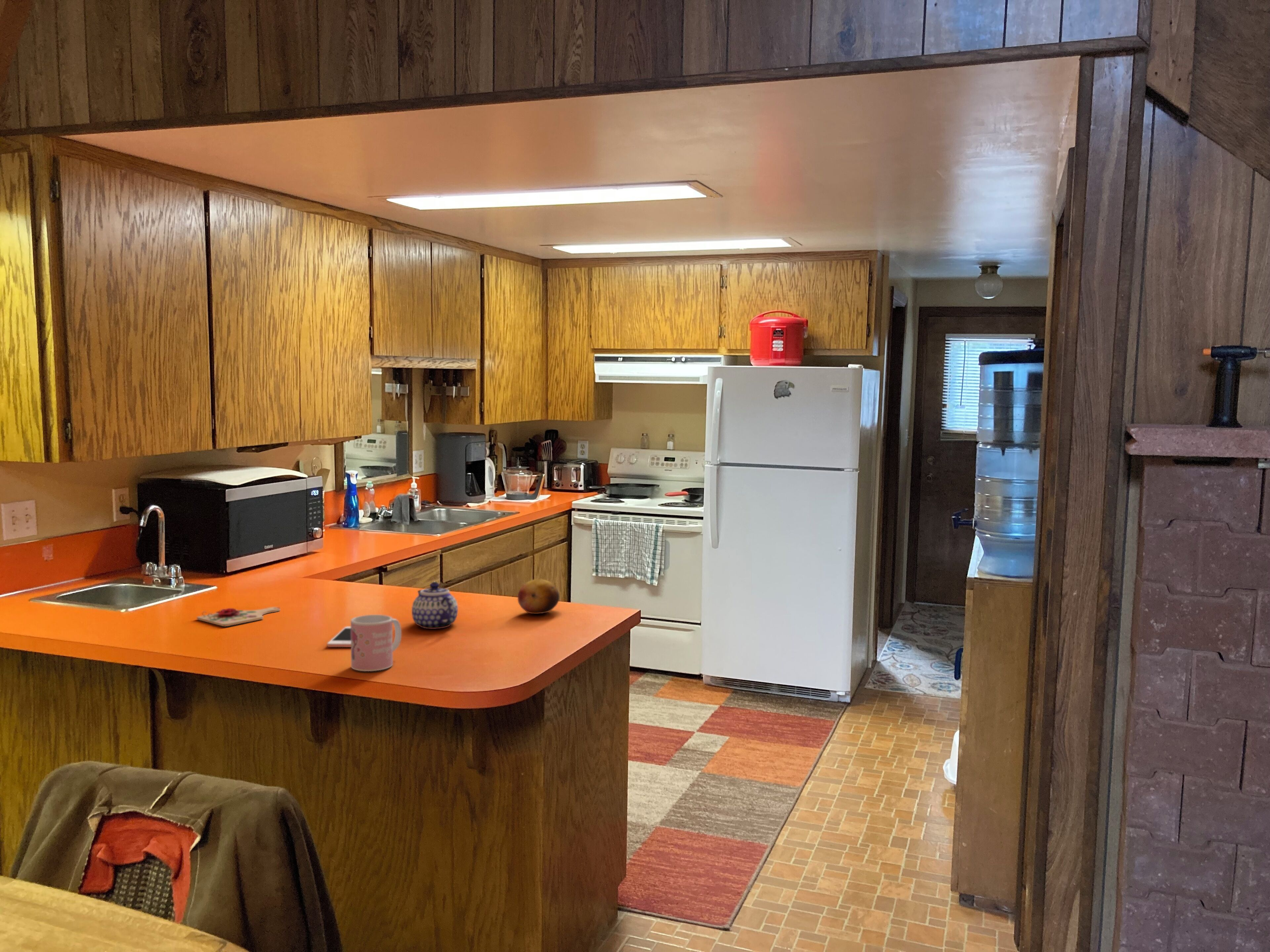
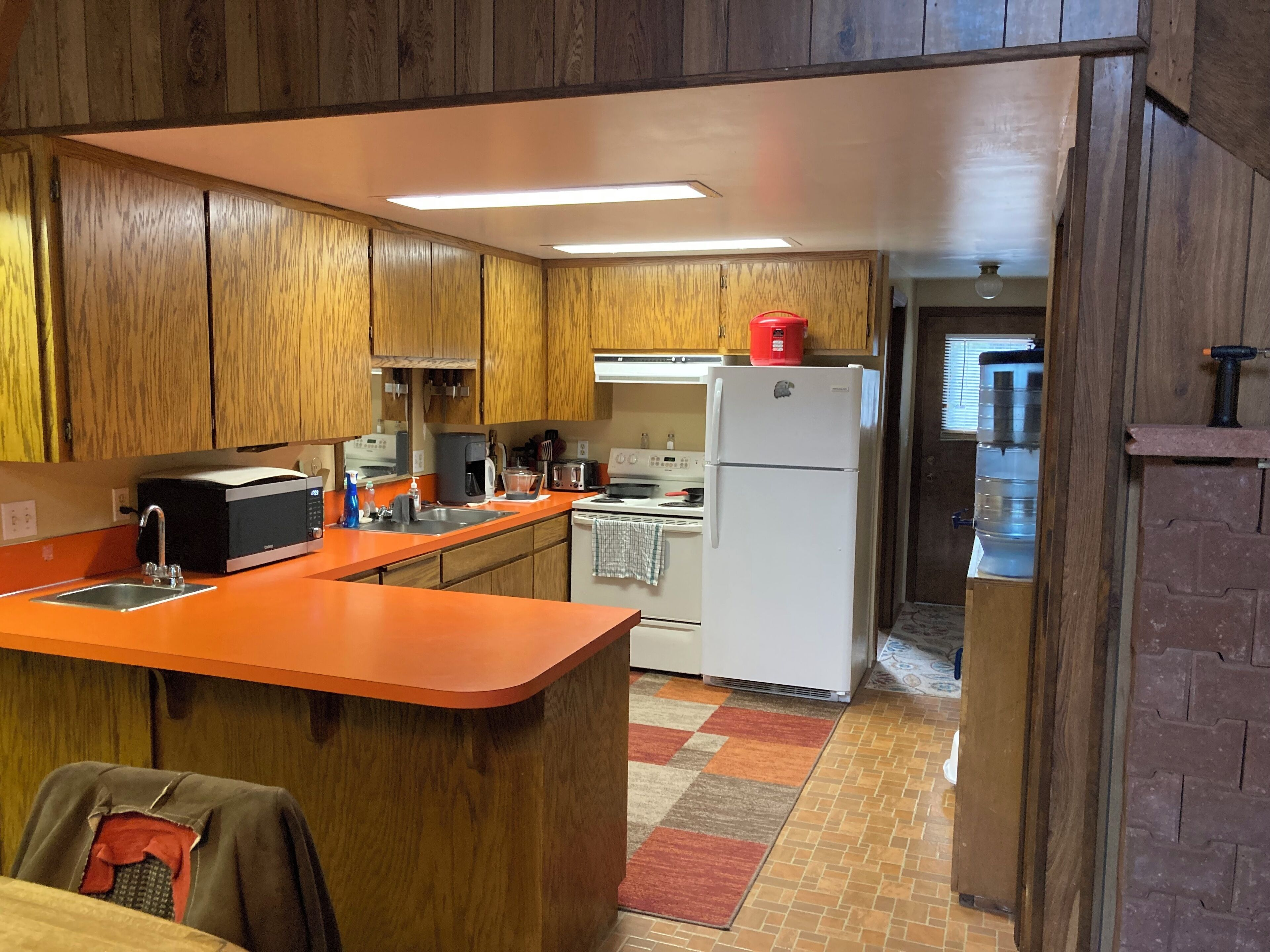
- mug [350,615,402,672]
- cutting board [196,607,280,627]
- teapot [411,581,458,629]
- cell phone [327,626,351,647]
- fruit [517,578,560,614]
